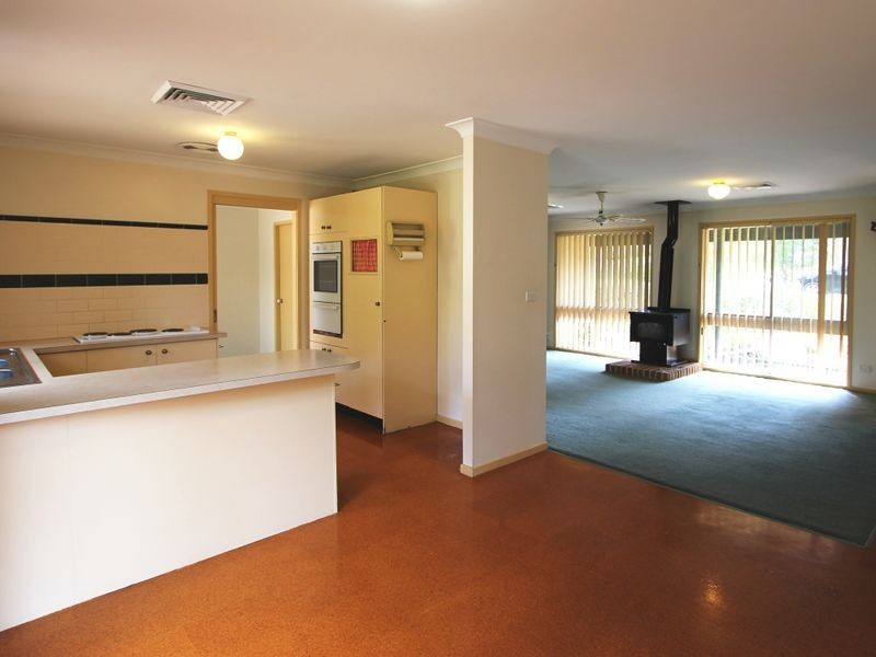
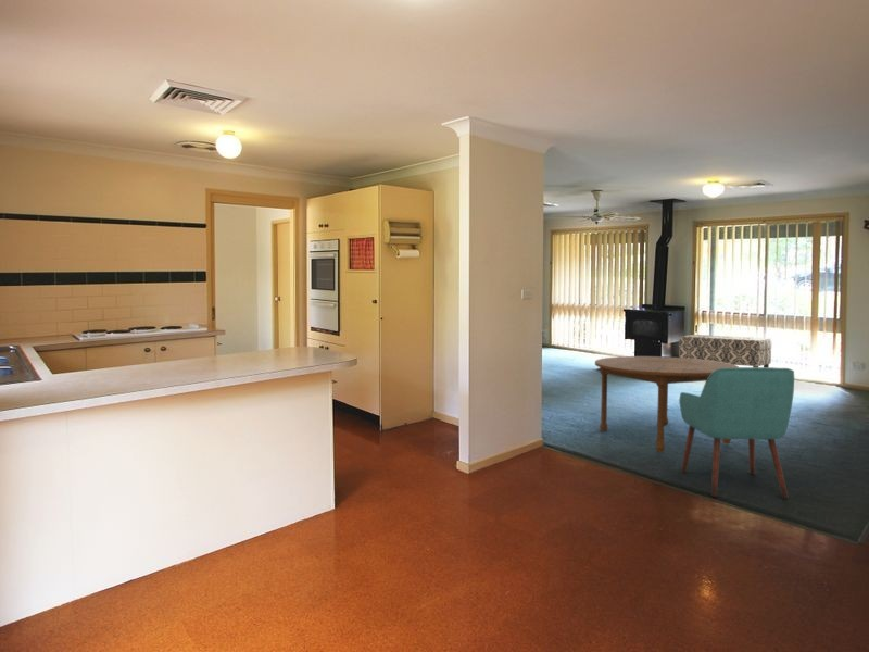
+ chair [678,366,795,499]
+ dining table [594,355,740,453]
+ bench [678,334,772,367]
